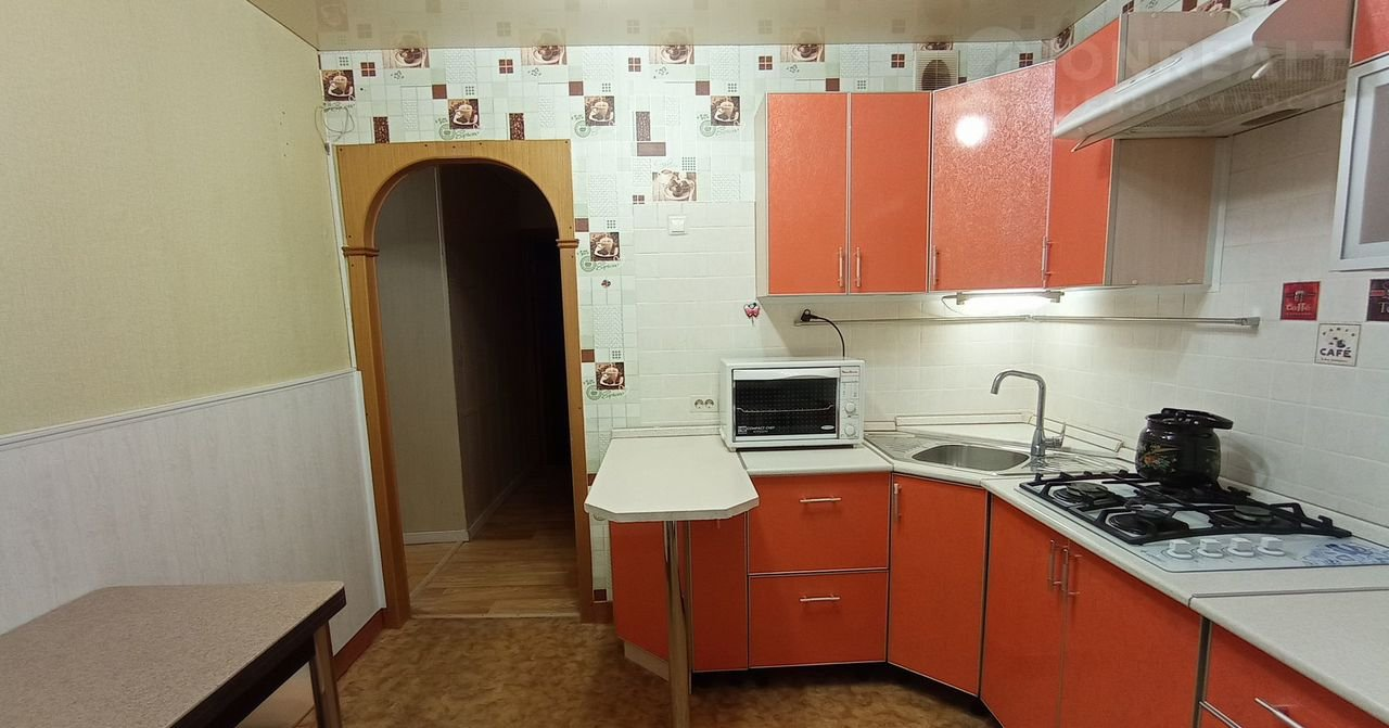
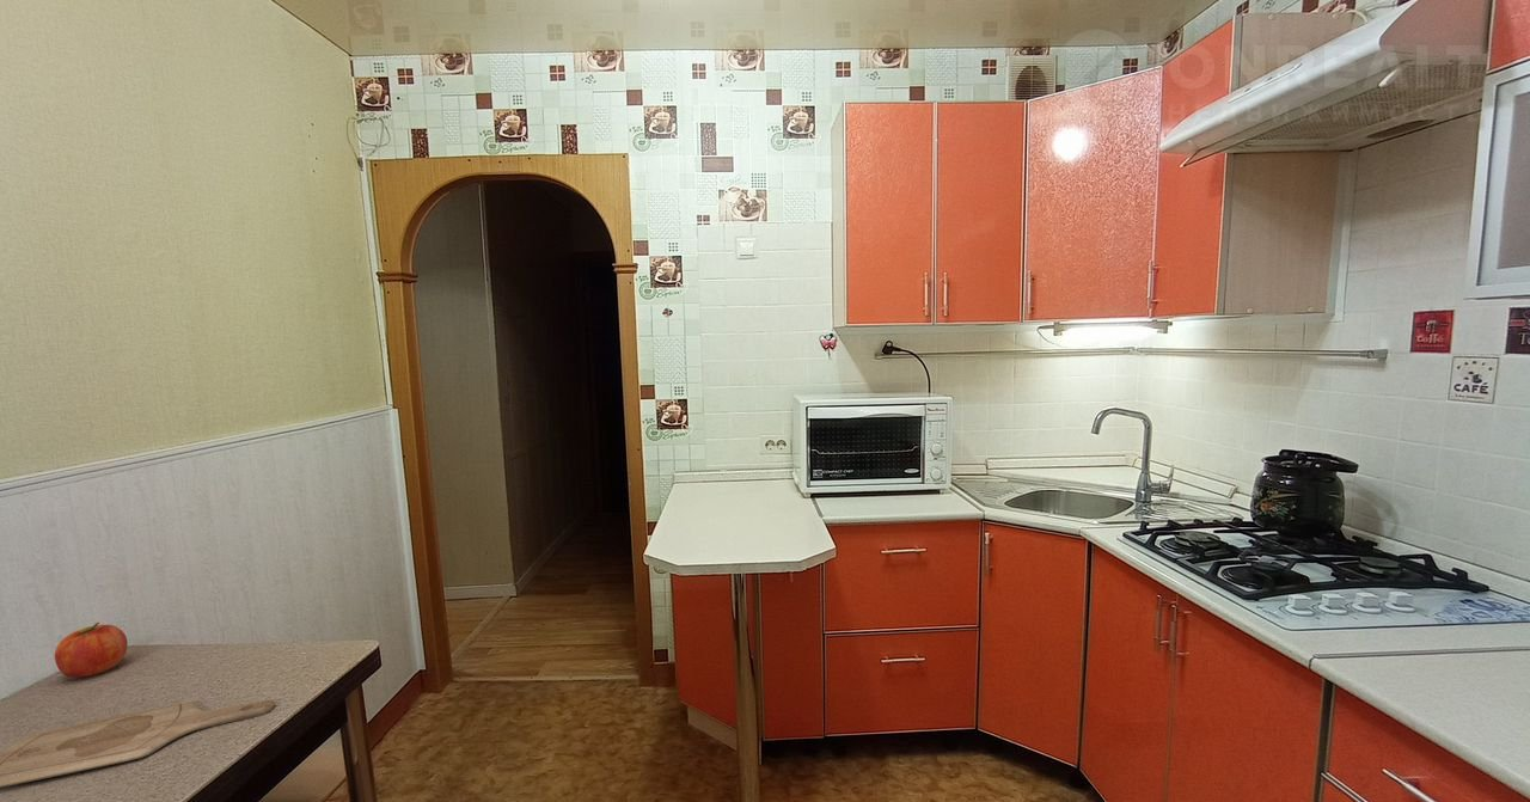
+ cutting board [0,698,276,789]
+ fruit [54,622,128,679]
